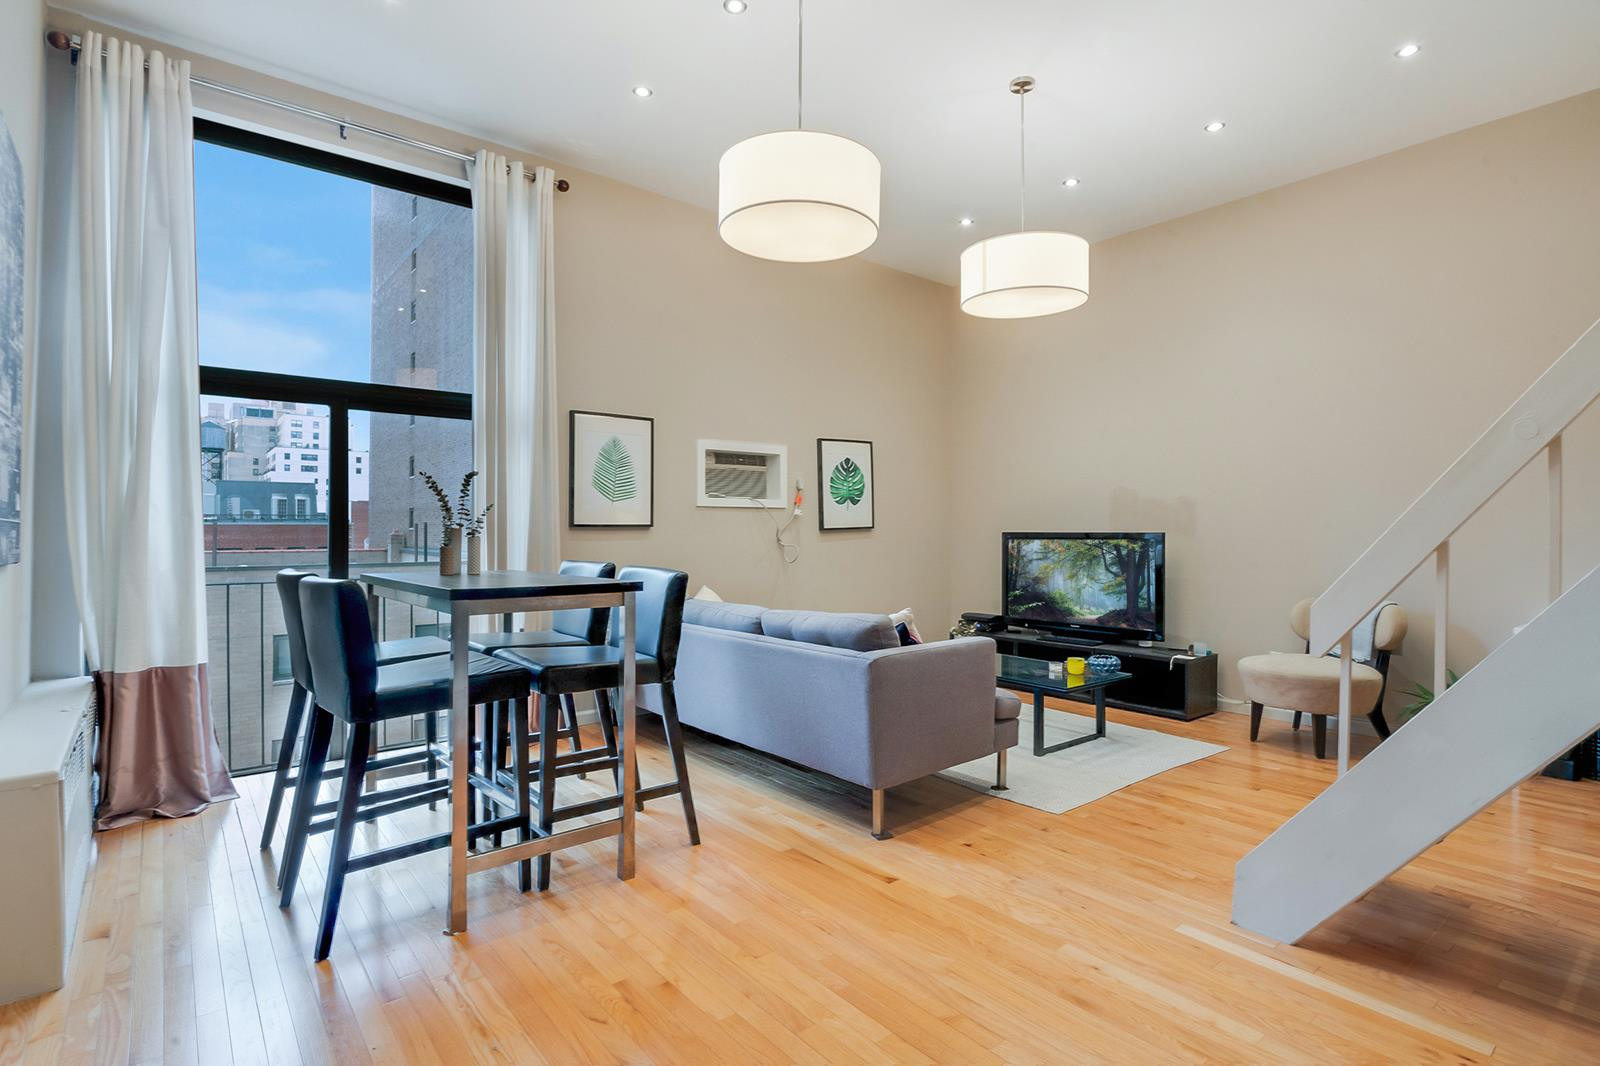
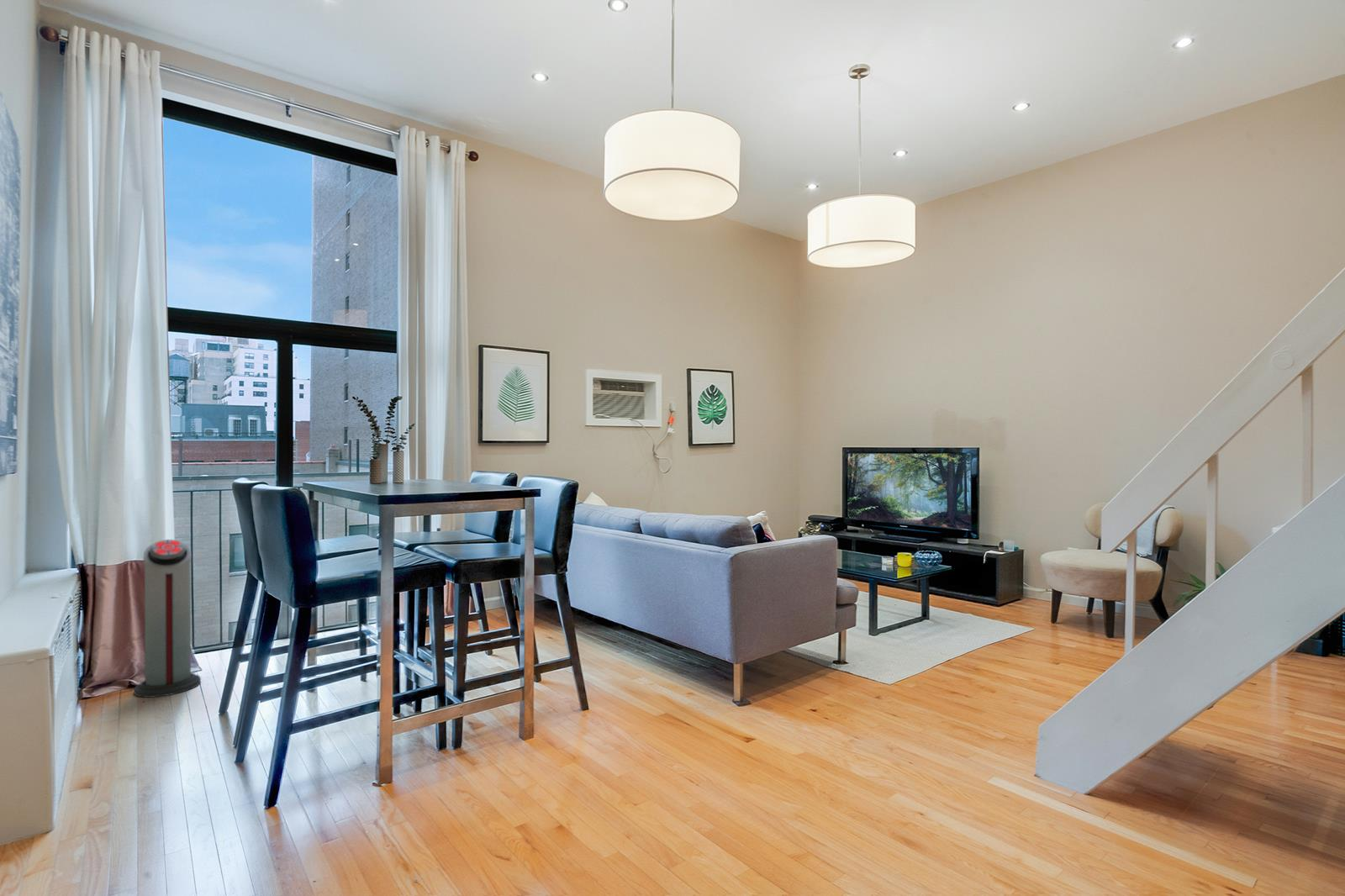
+ air purifier [134,539,202,698]
